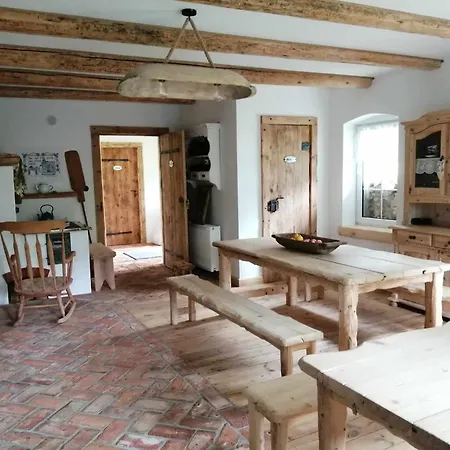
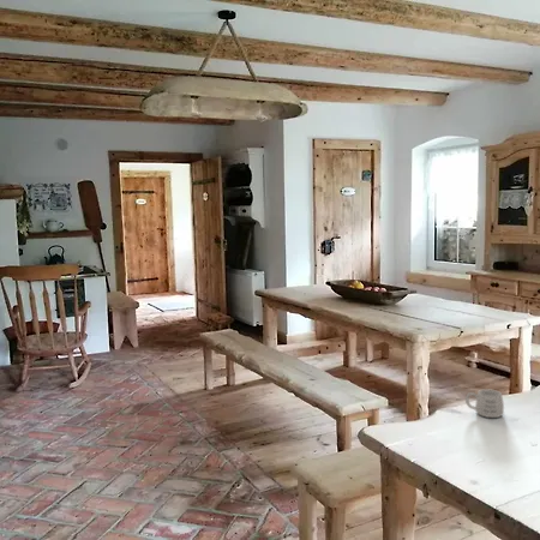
+ mug [464,388,505,419]
